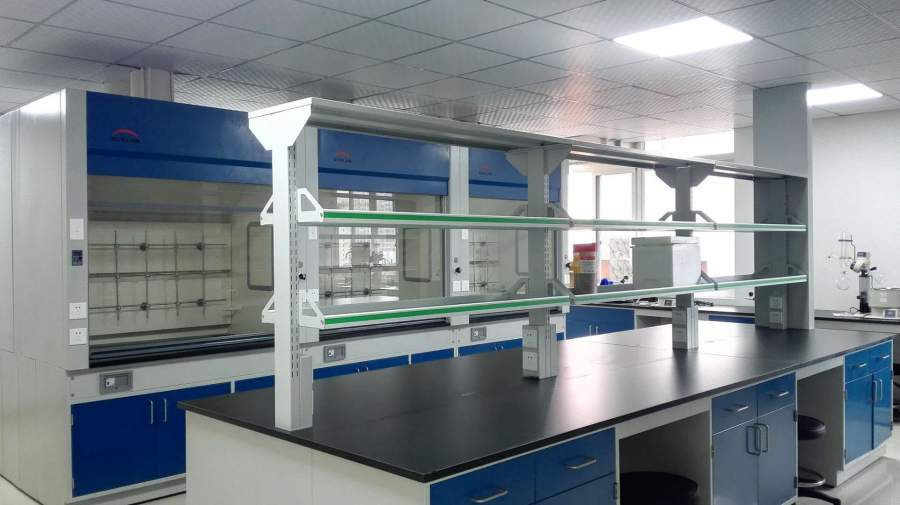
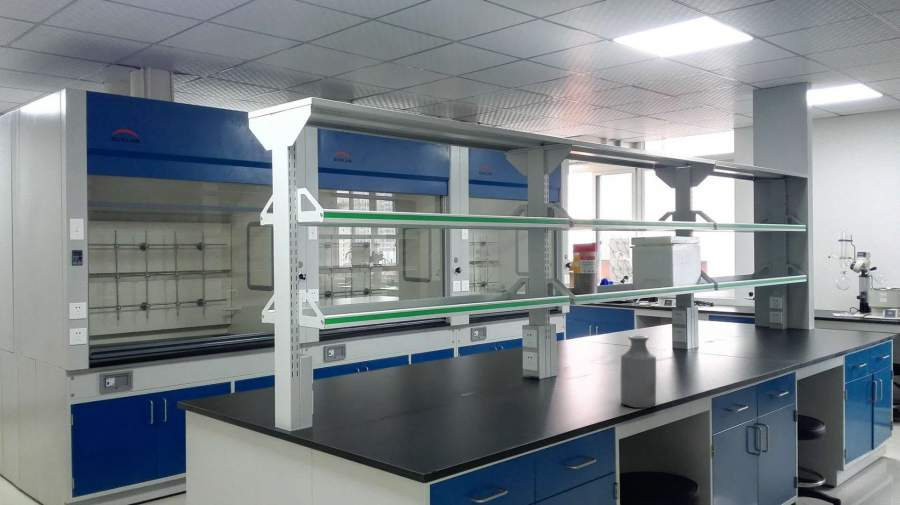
+ bottle [620,335,657,409]
